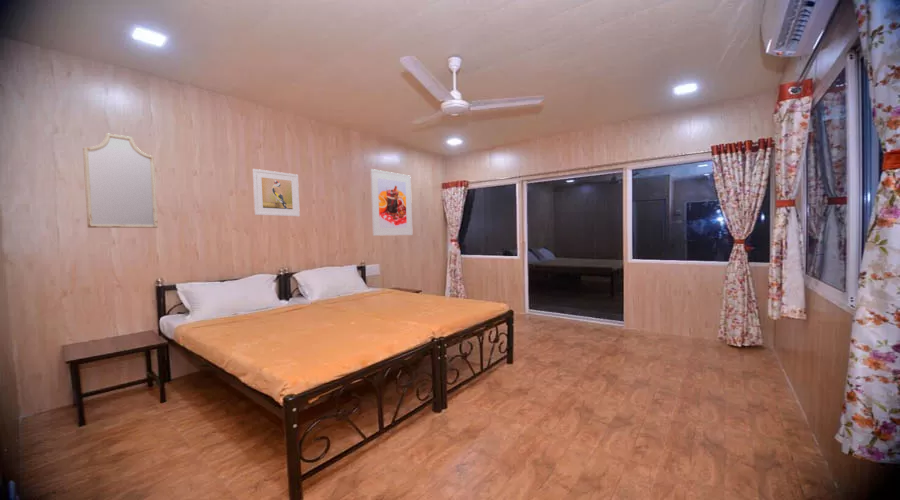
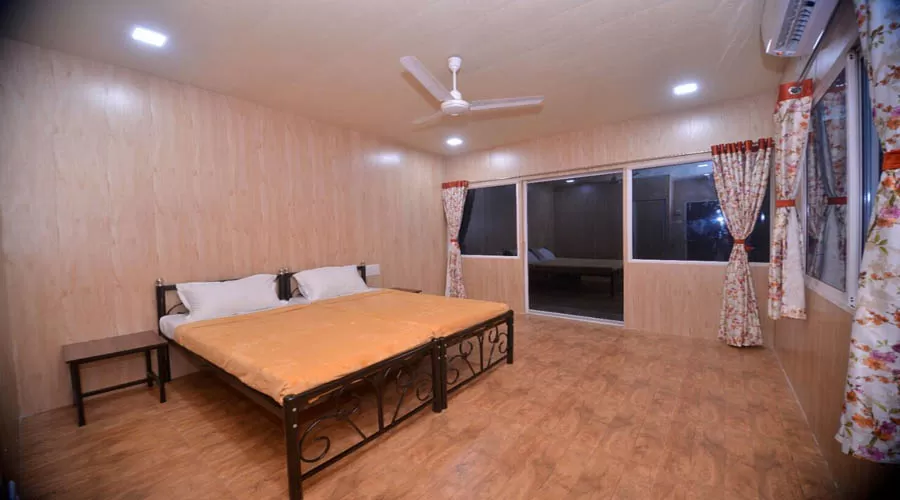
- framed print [369,168,414,237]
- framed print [252,168,301,217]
- home mirror [82,132,159,229]
